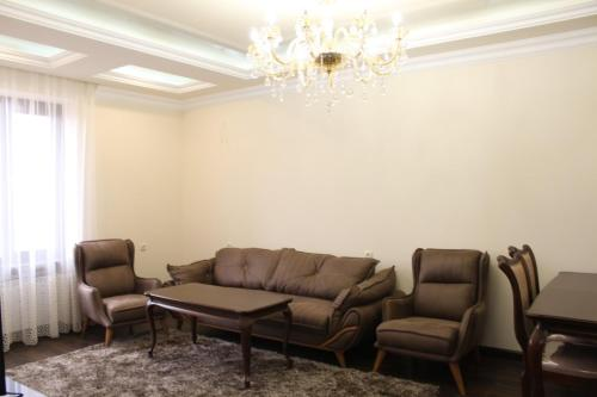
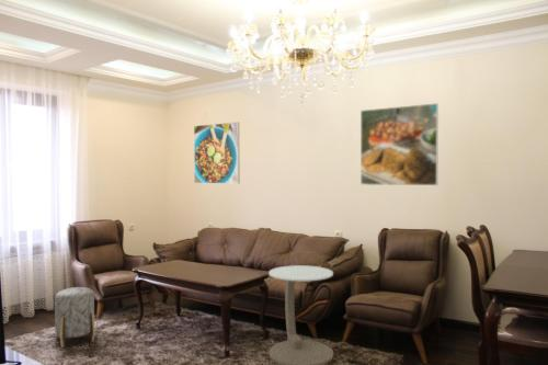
+ stool [54,286,95,349]
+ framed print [359,102,439,186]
+ side table [267,264,334,365]
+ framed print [193,121,241,185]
